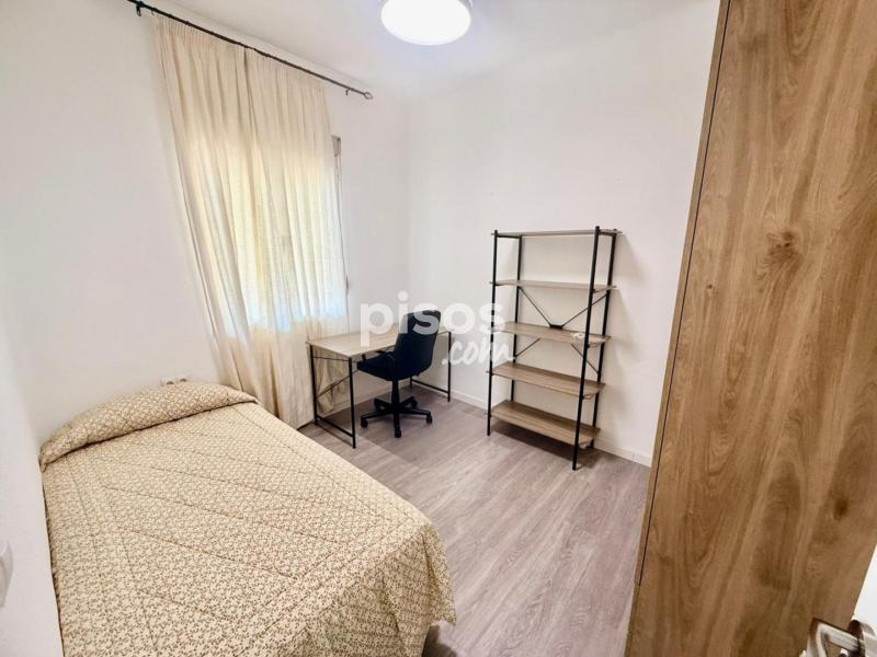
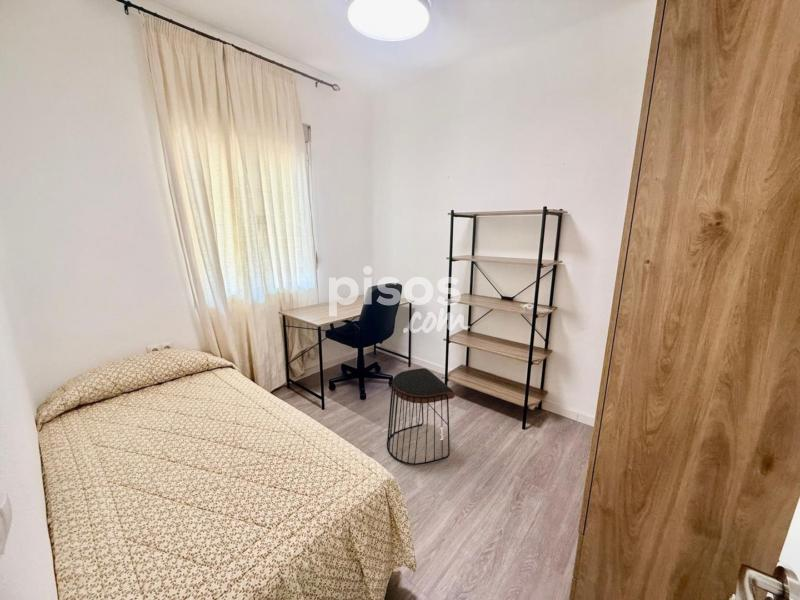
+ stool [386,367,456,466]
